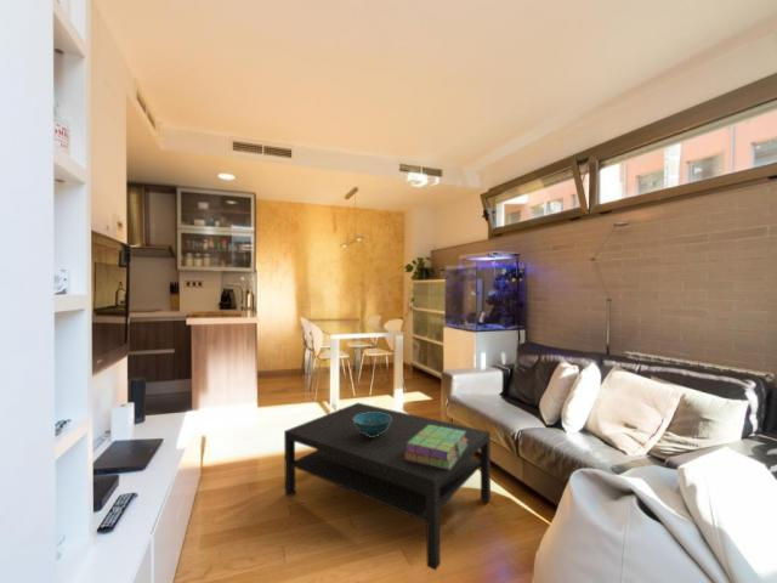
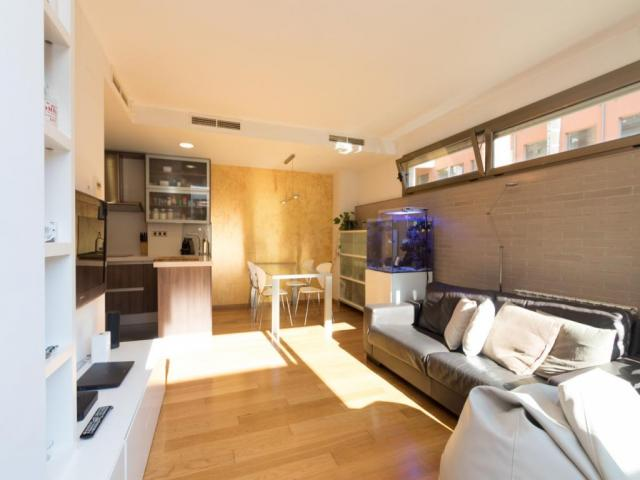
- stack of books [404,425,467,470]
- decorative bowl [352,412,392,437]
- coffee table [283,402,492,572]
